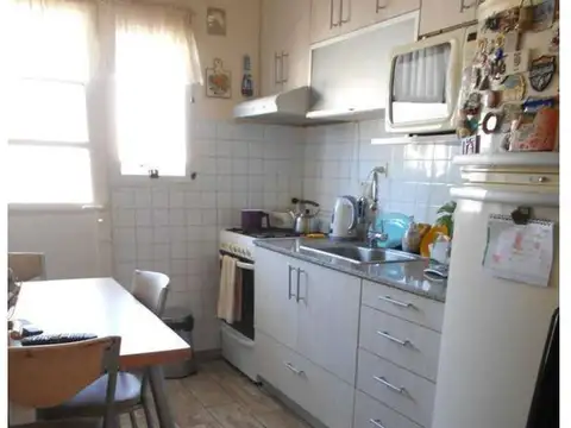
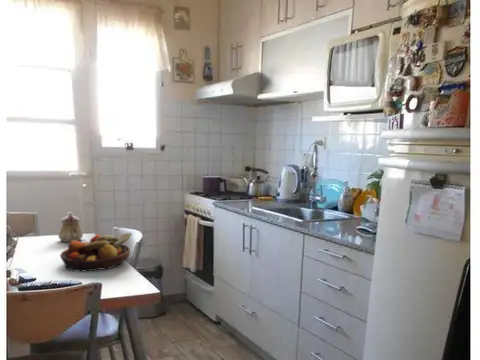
+ fruit bowl [59,232,133,273]
+ teapot [57,211,84,243]
